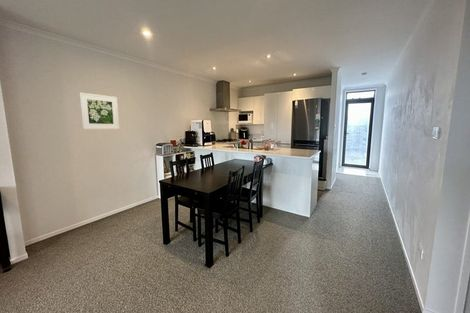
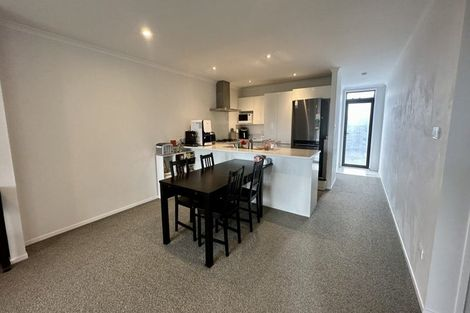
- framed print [78,92,120,130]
